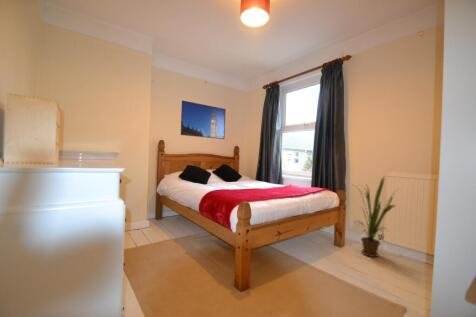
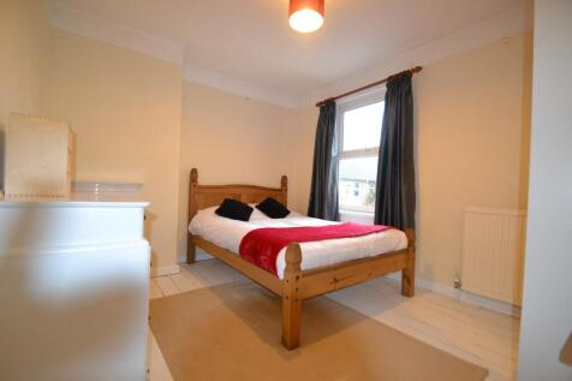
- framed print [180,99,227,140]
- house plant [350,176,400,258]
